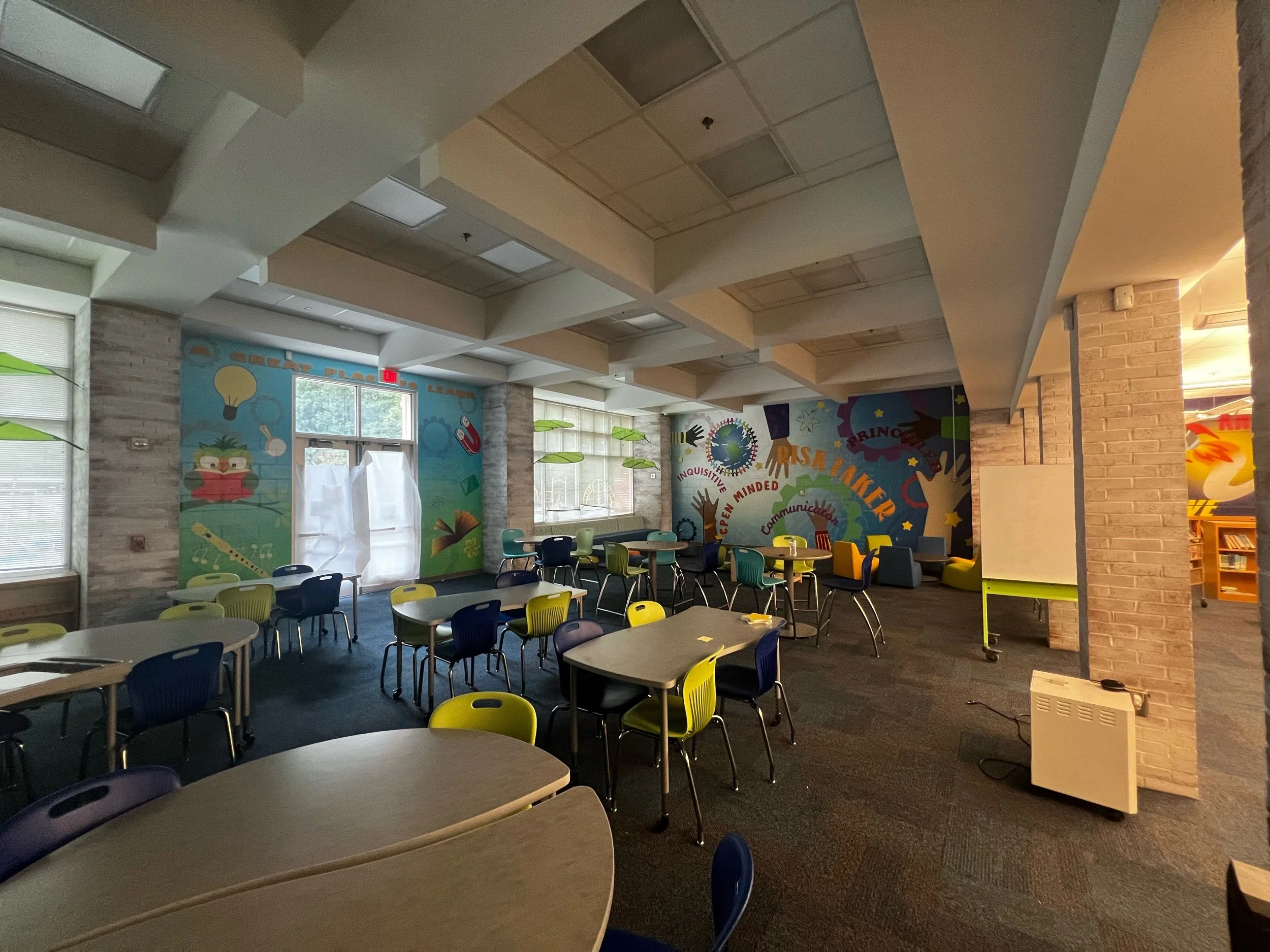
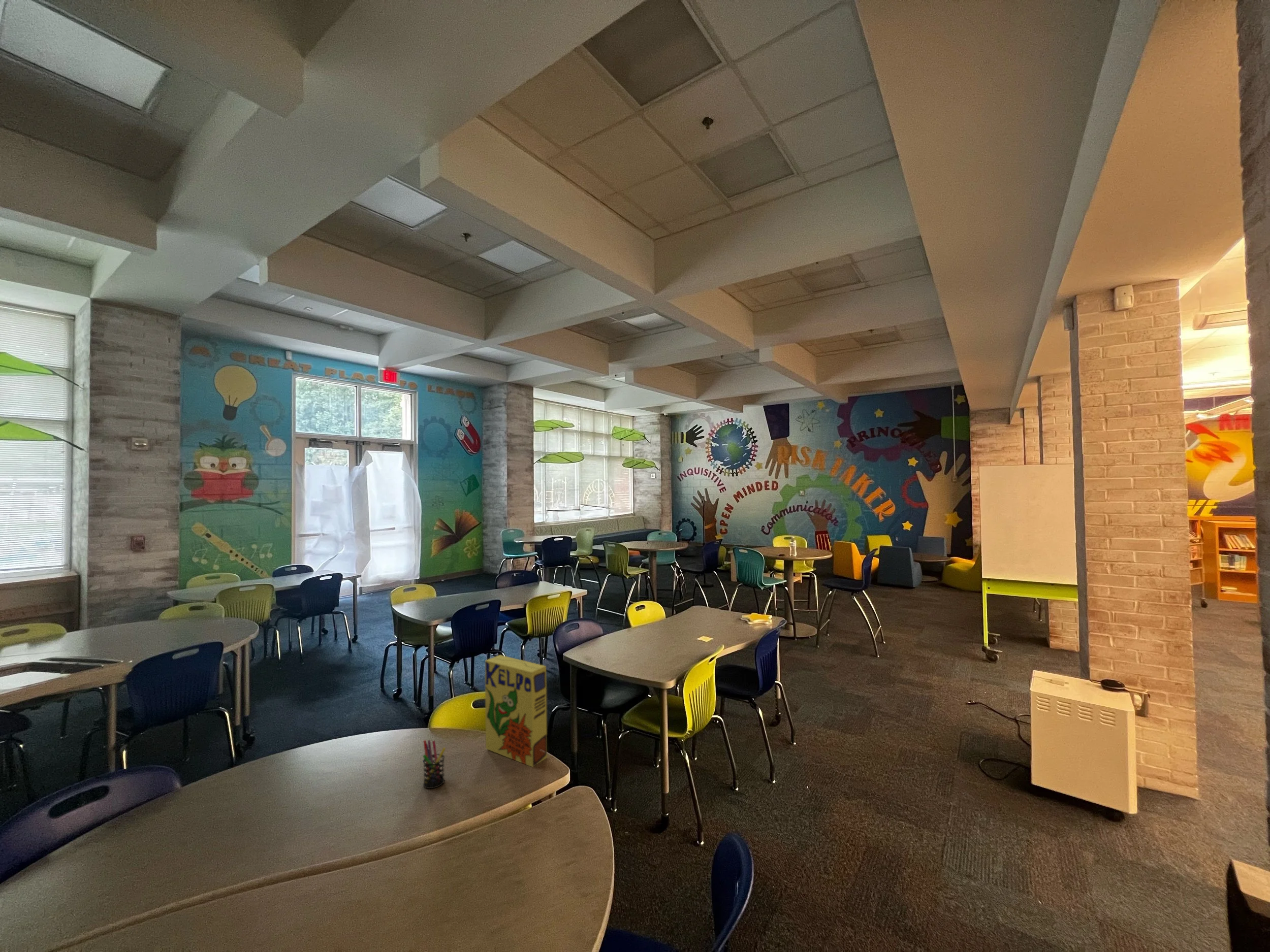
+ pen holder [423,739,446,789]
+ cereal box [485,654,548,768]
